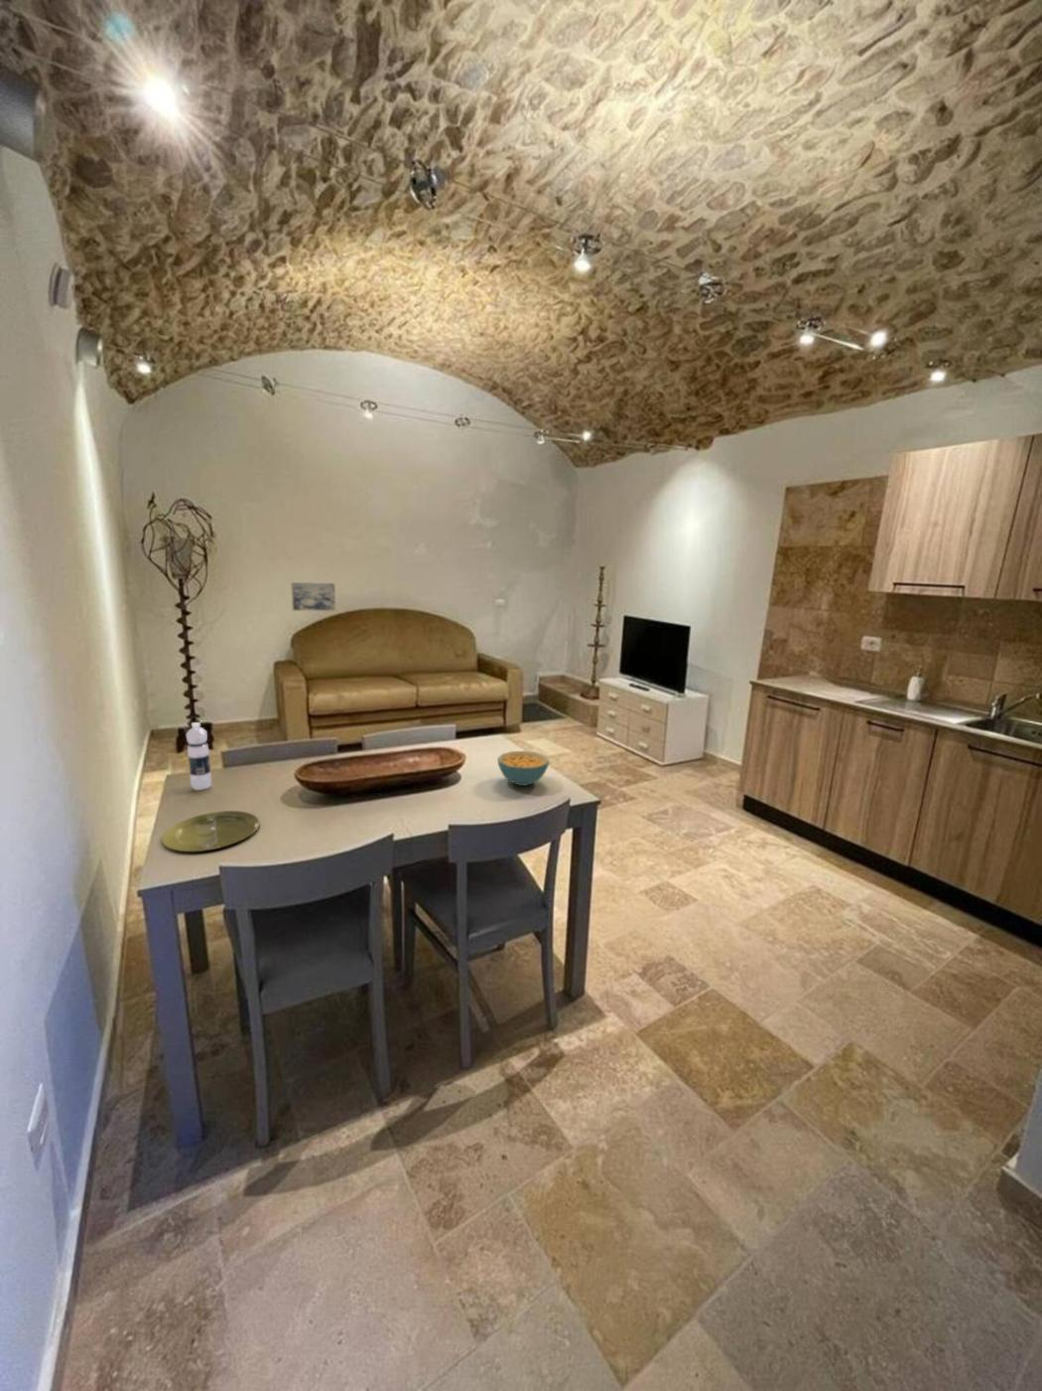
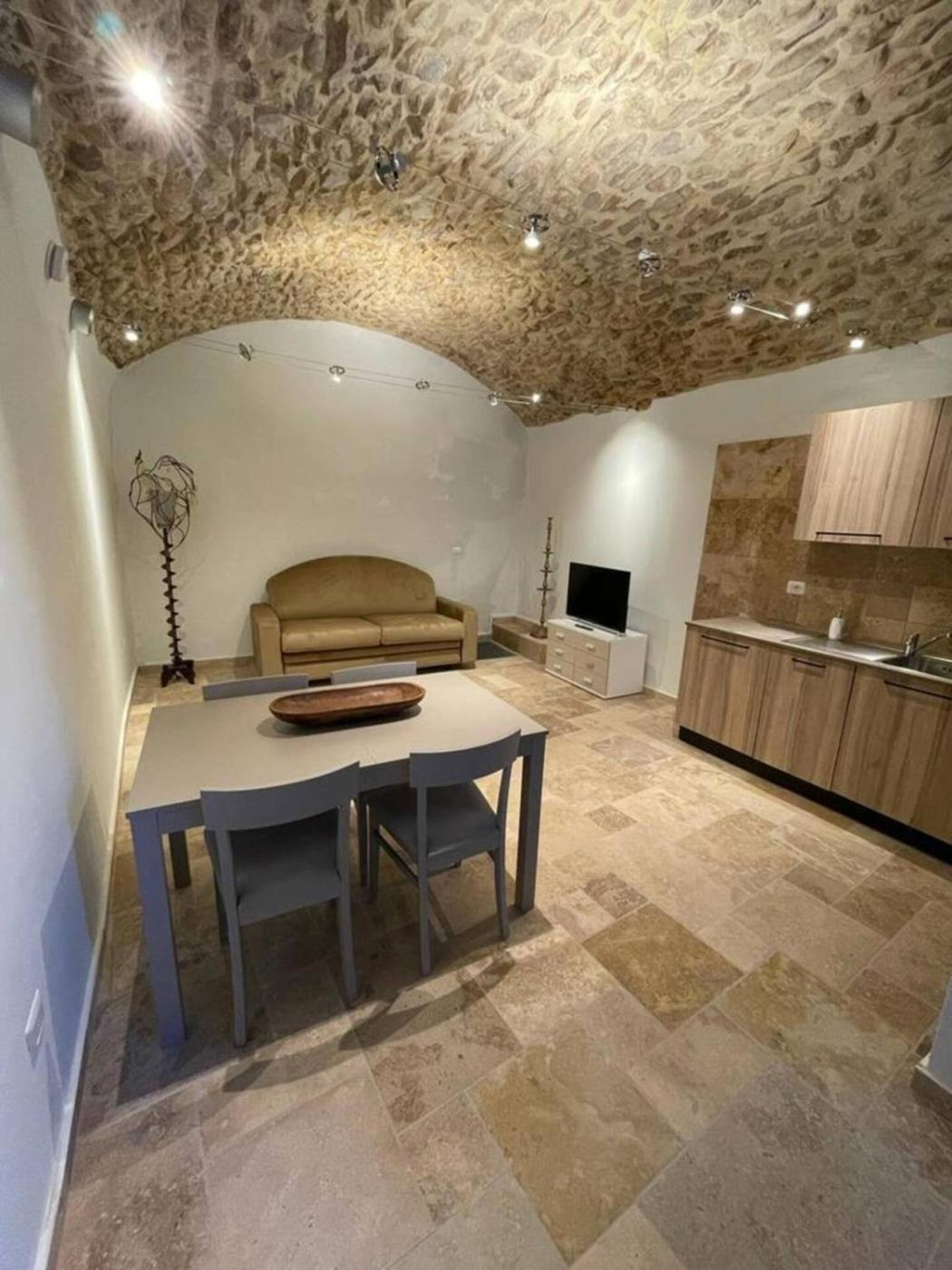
- water bottle [186,722,212,791]
- cereal bowl [496,750,549,786]
- plate [161,809,260,852]
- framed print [290,582,336,612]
